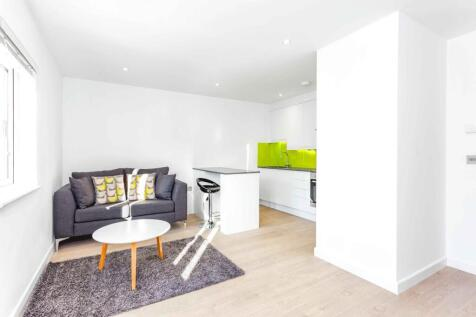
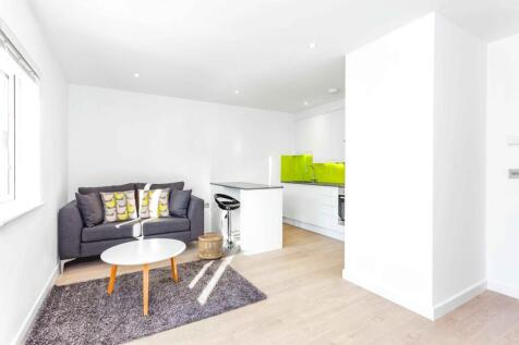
+ wooden bucket [197,233,225,260]
